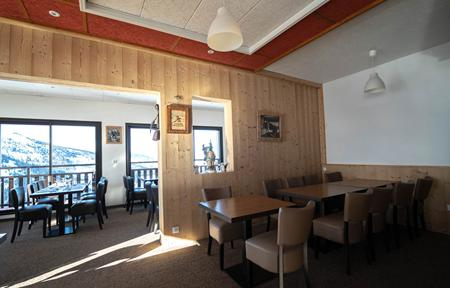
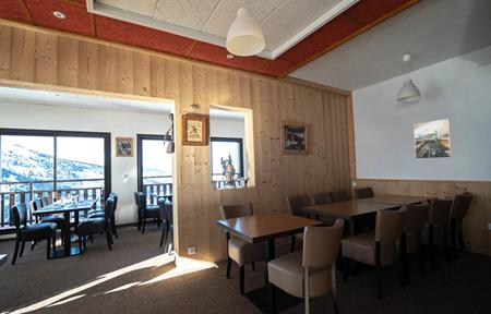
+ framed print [412,118,453,160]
